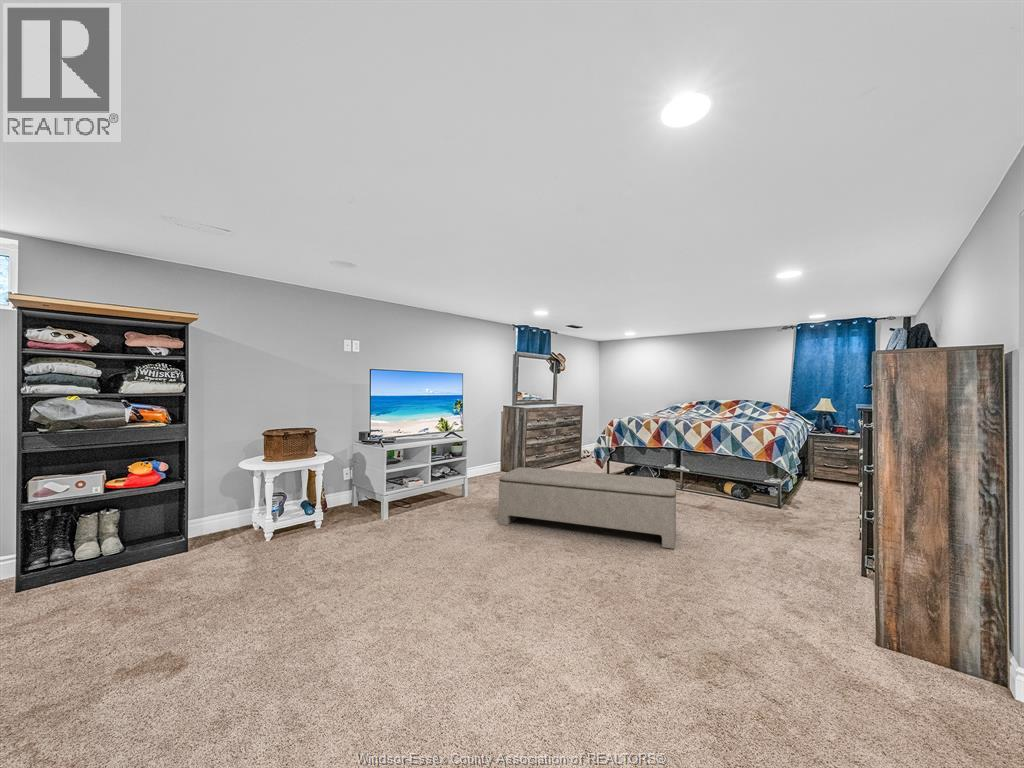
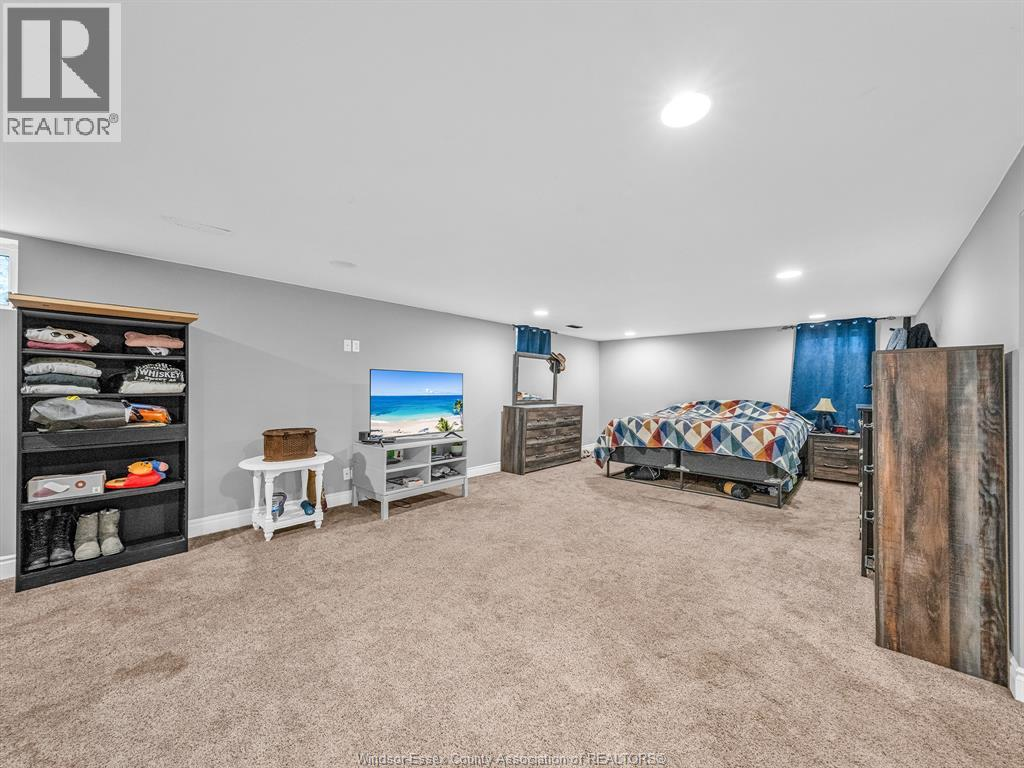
- bench [498,466,678,550]
